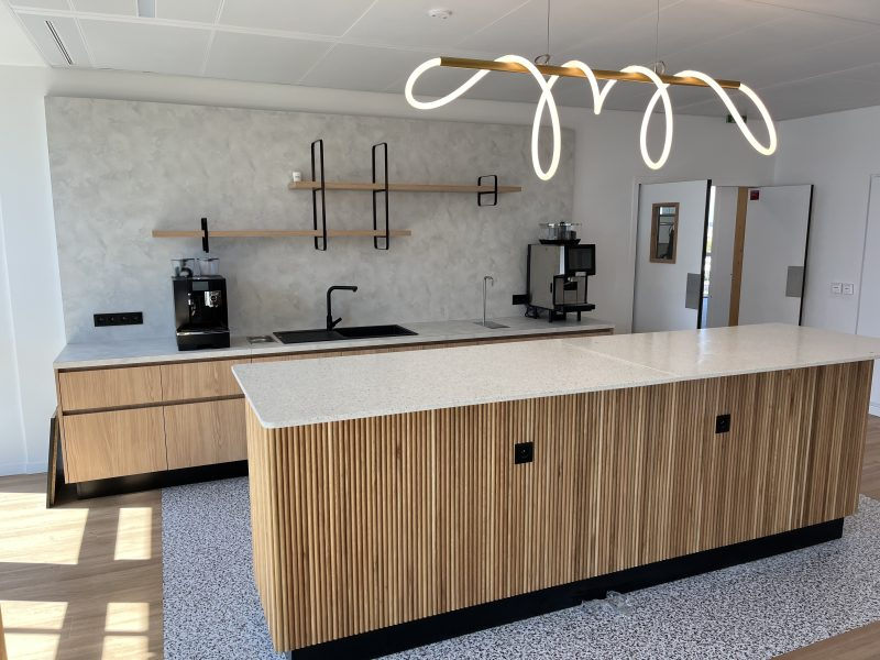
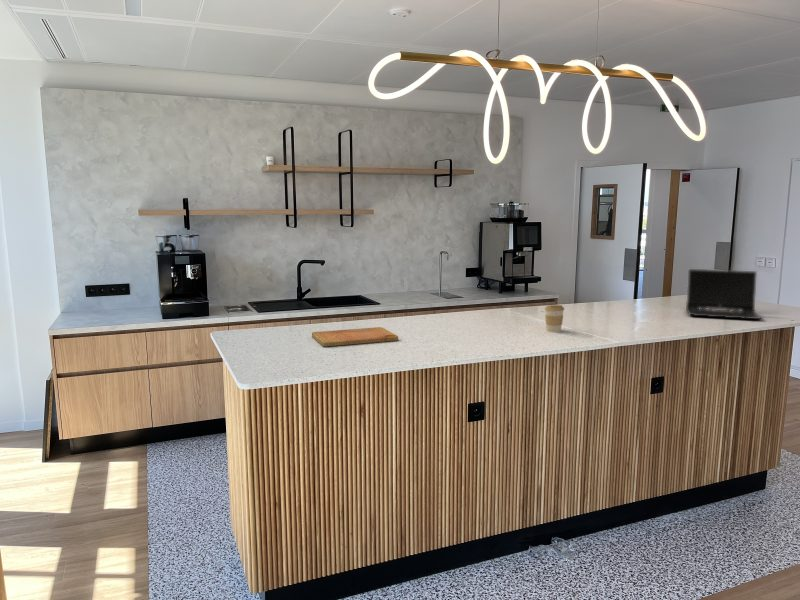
+ cutting board [311,326,399,347]
+ laptop computer [685,268,763,320]
+ coffee cup [544,304,565,333]
